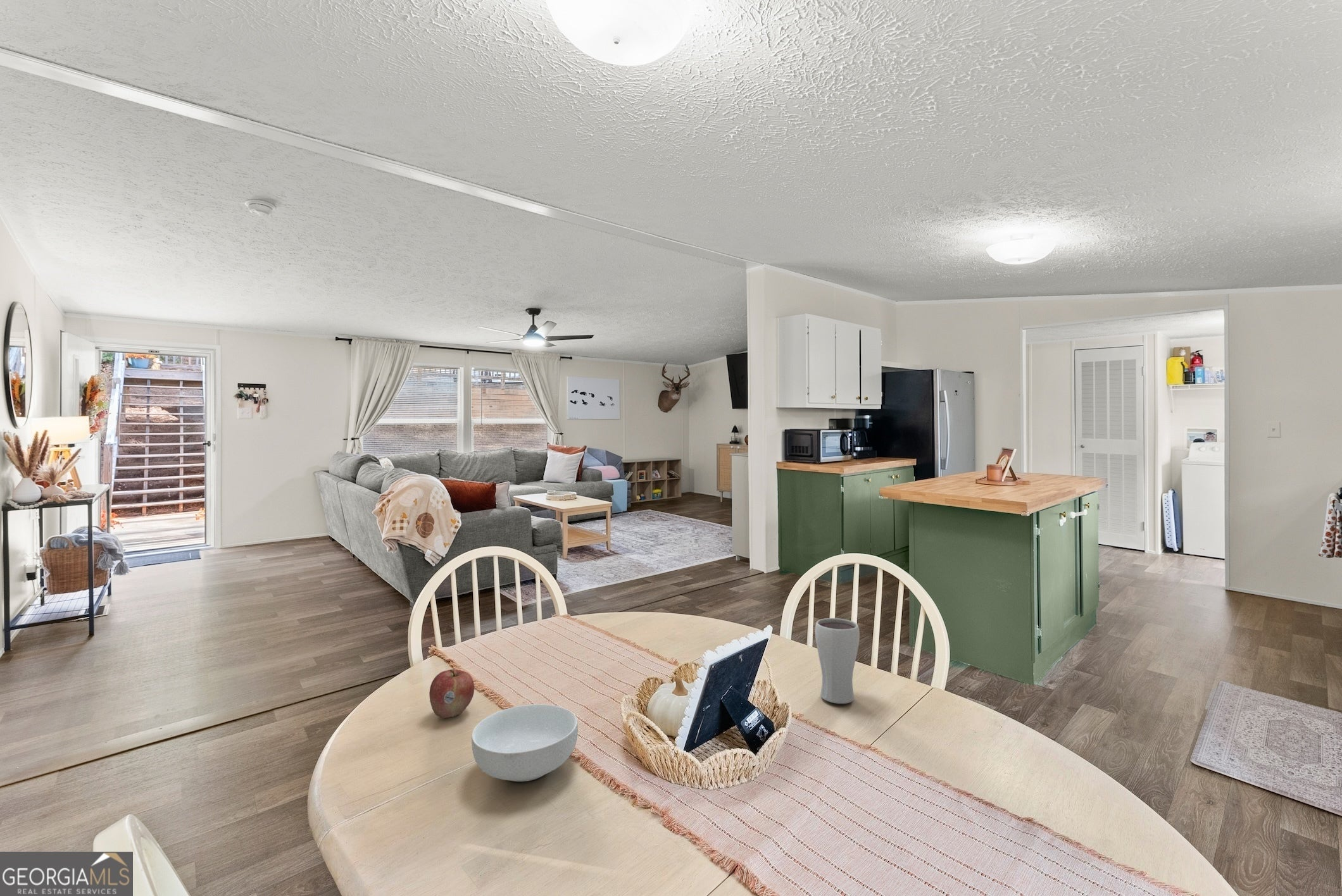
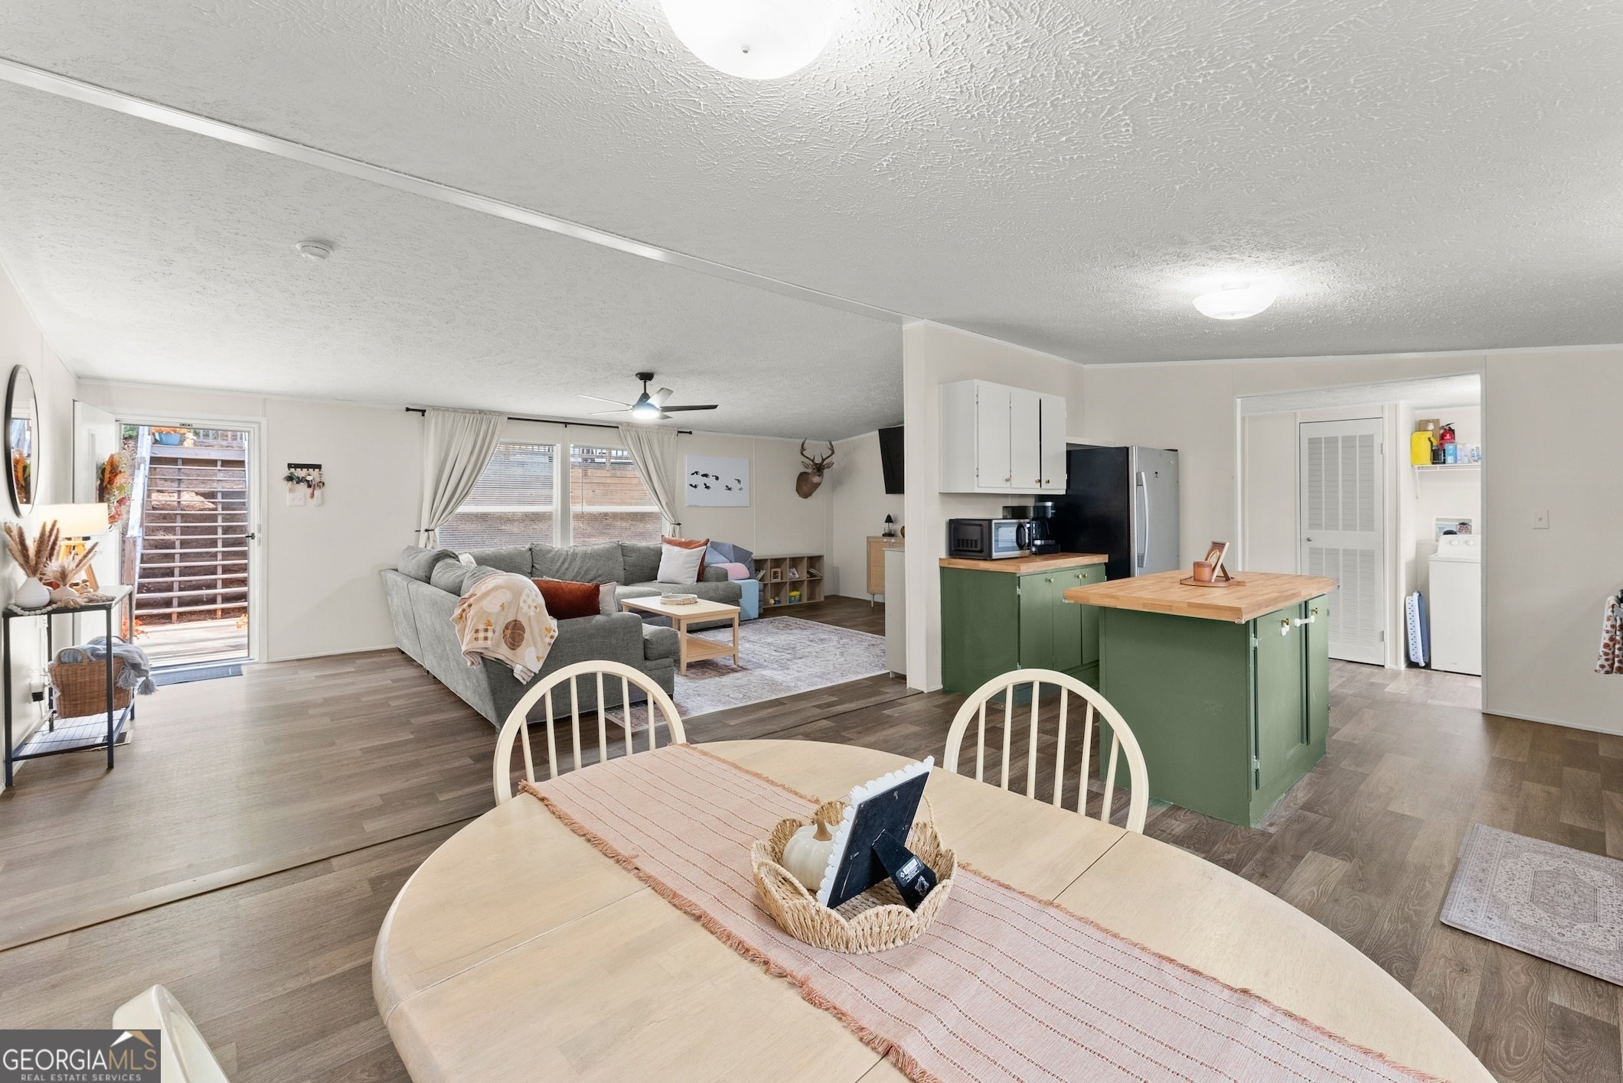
- drinking glass [815,618,860,704]
- cereal bowl [471,704,579,782]
- fruit [429,669,475,719]
